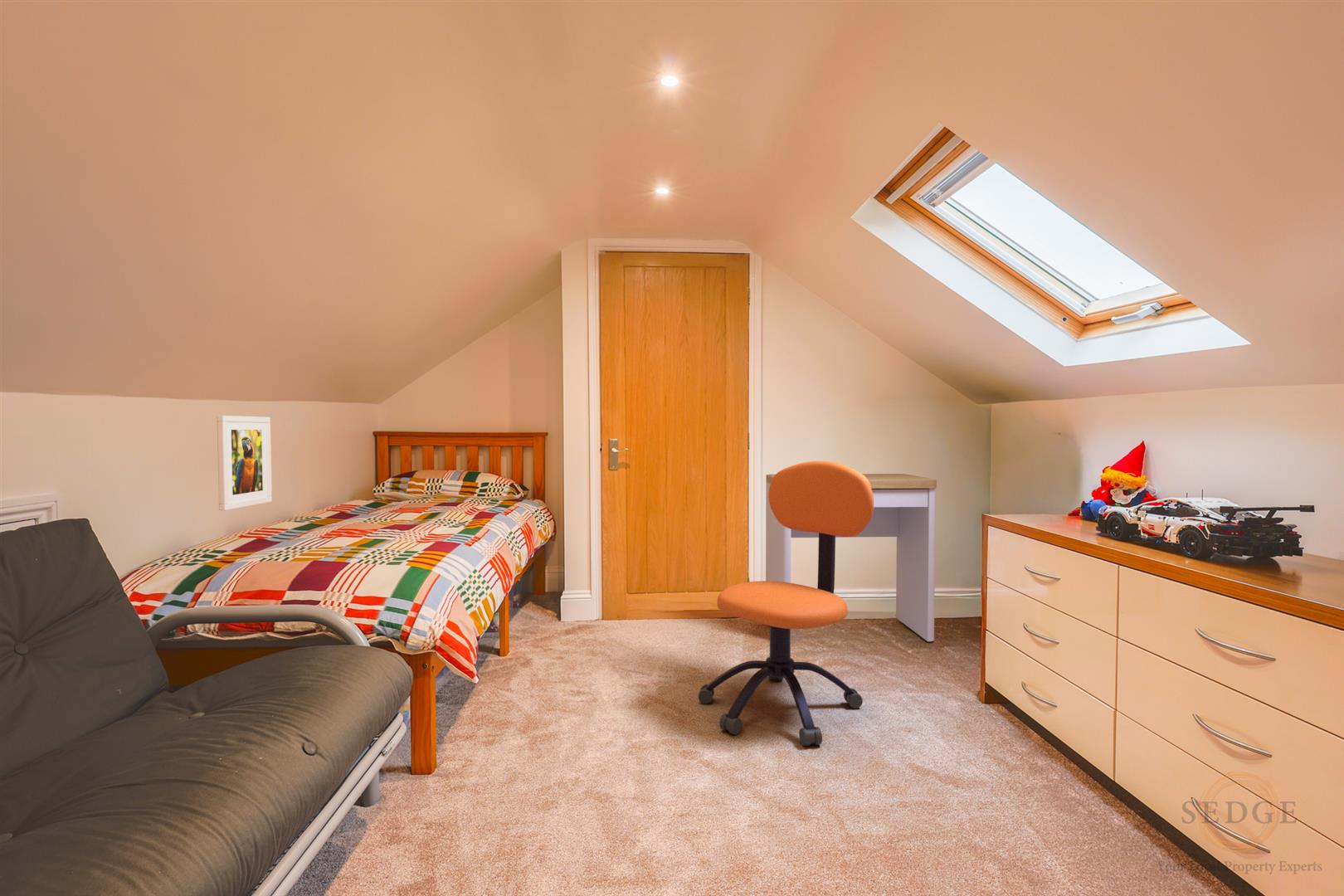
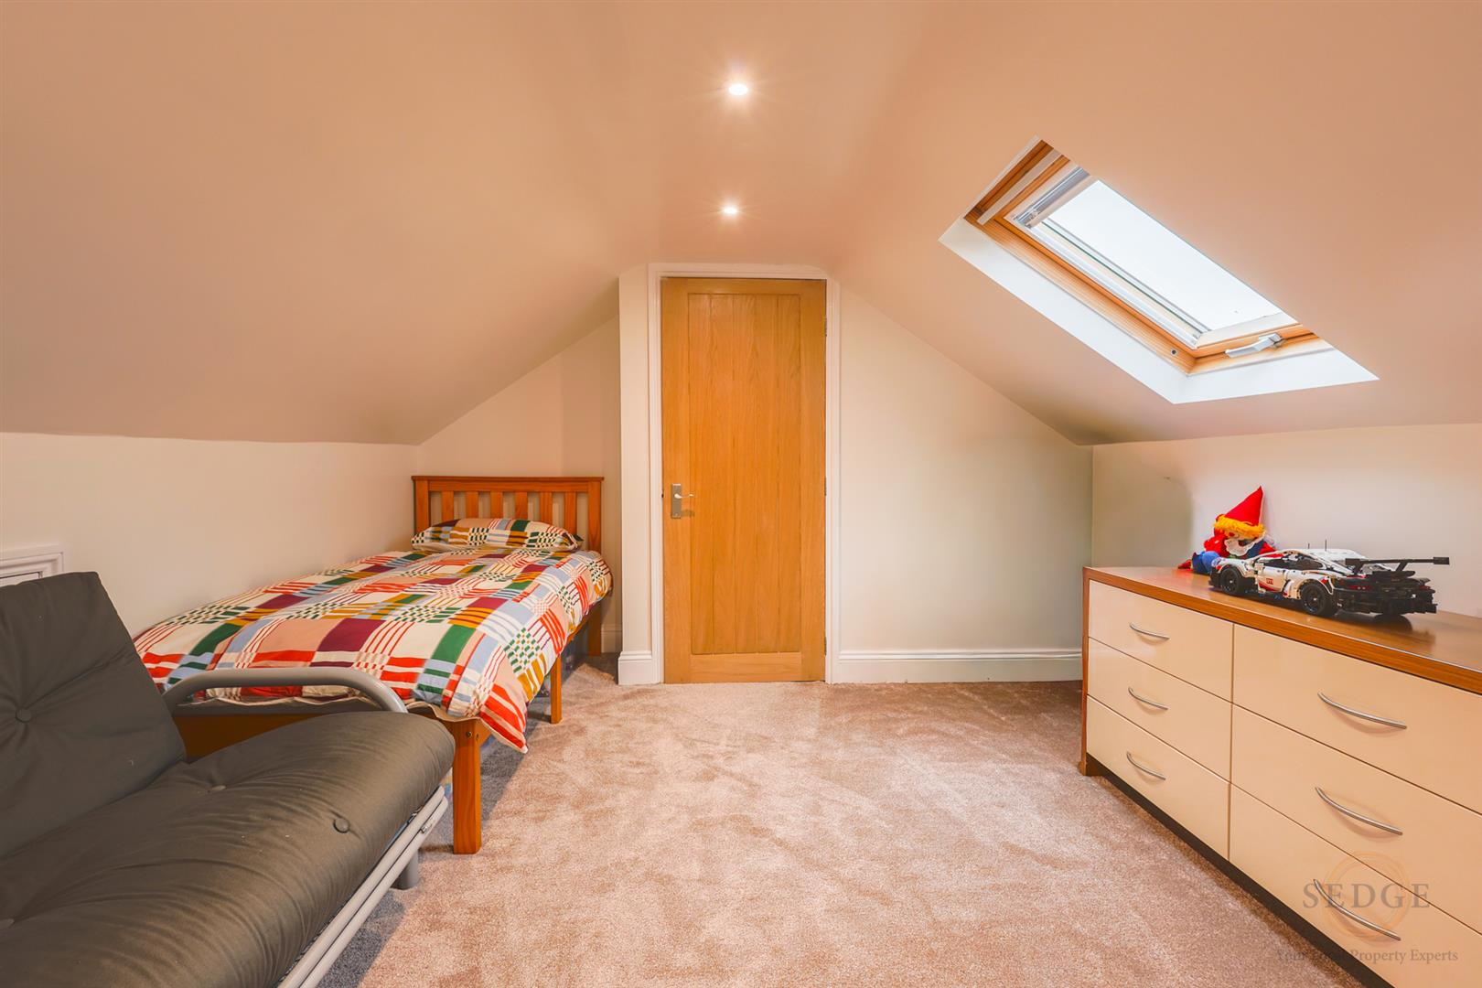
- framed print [217,415,273,511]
- office chair [698,460,874,747]
- desk [765,473,937,642]
